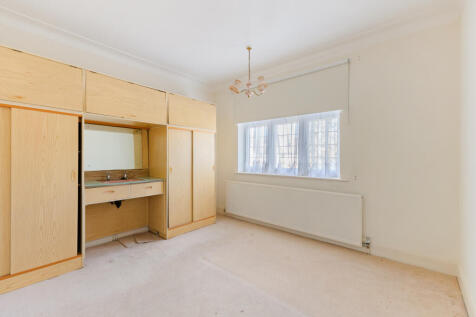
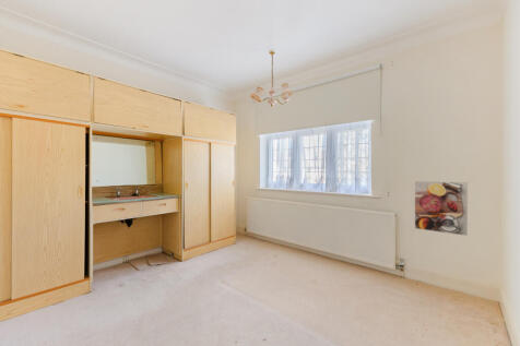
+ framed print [414,180,469,237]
